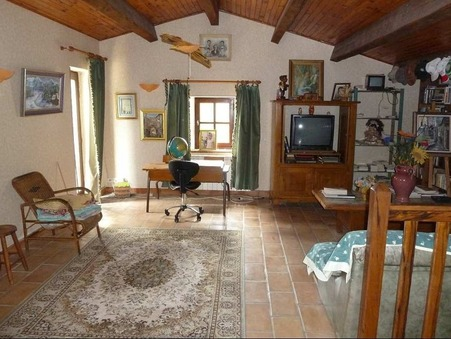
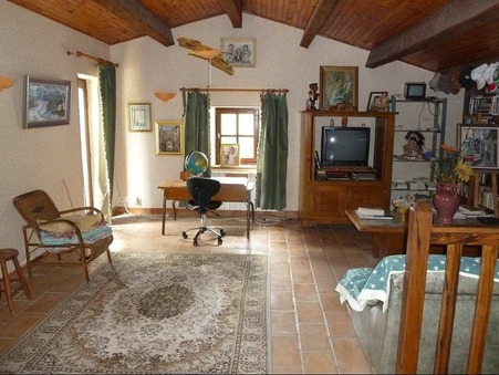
- potted plant [113,181,132,199]
